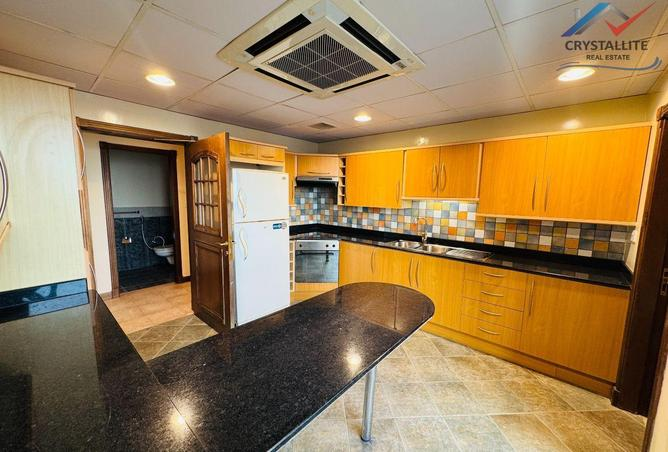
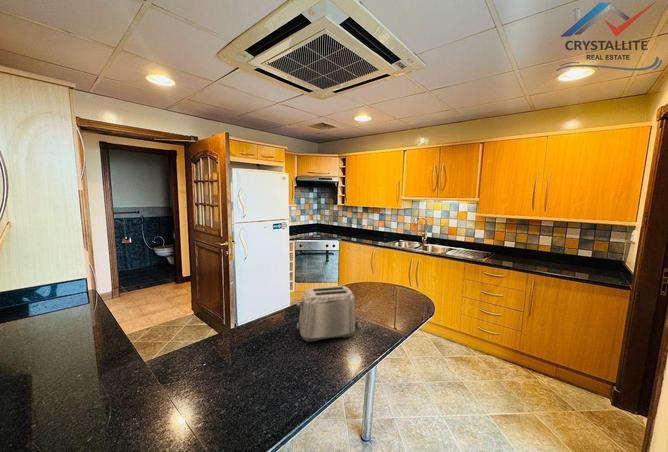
+ toaster [296,285,360,342]
